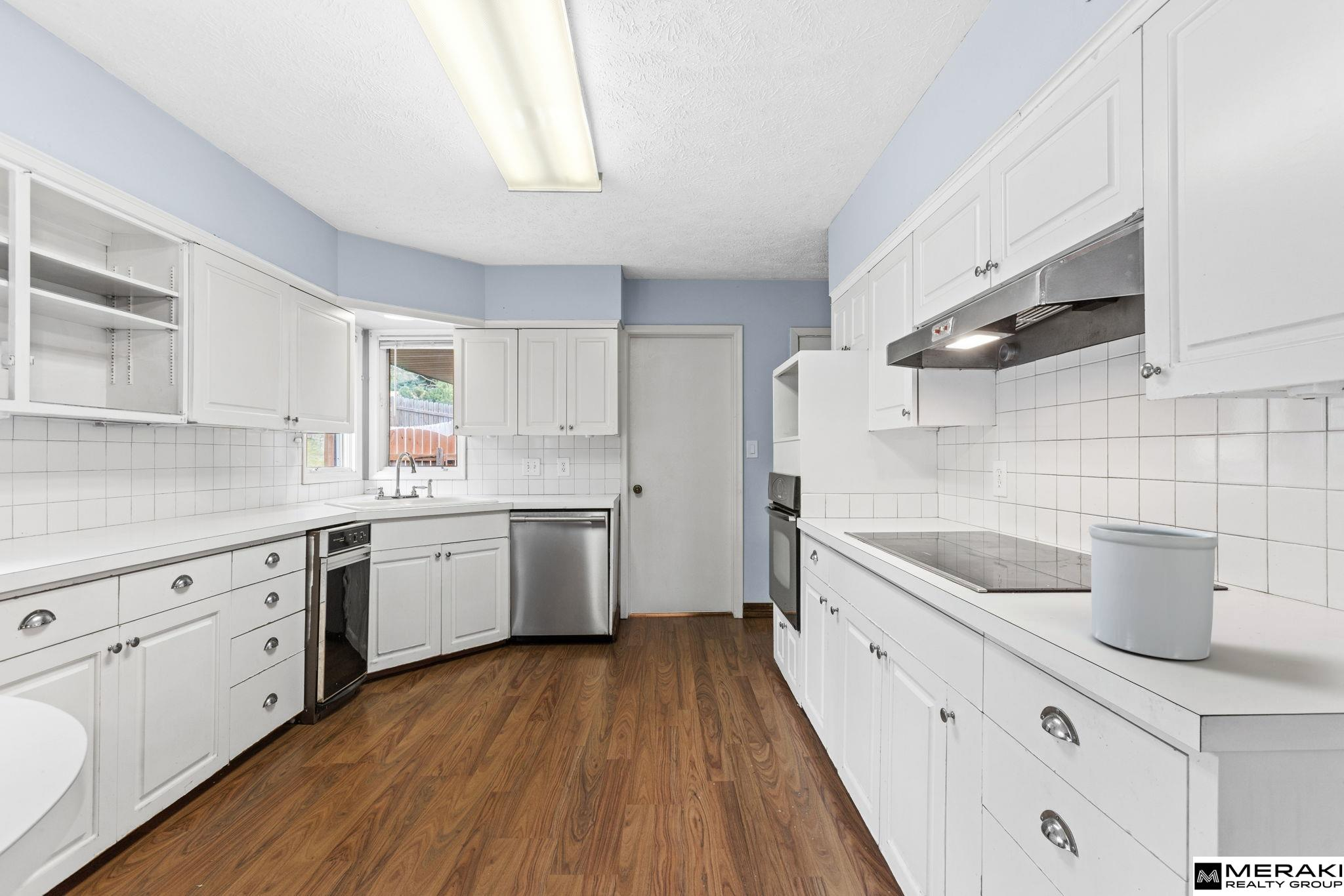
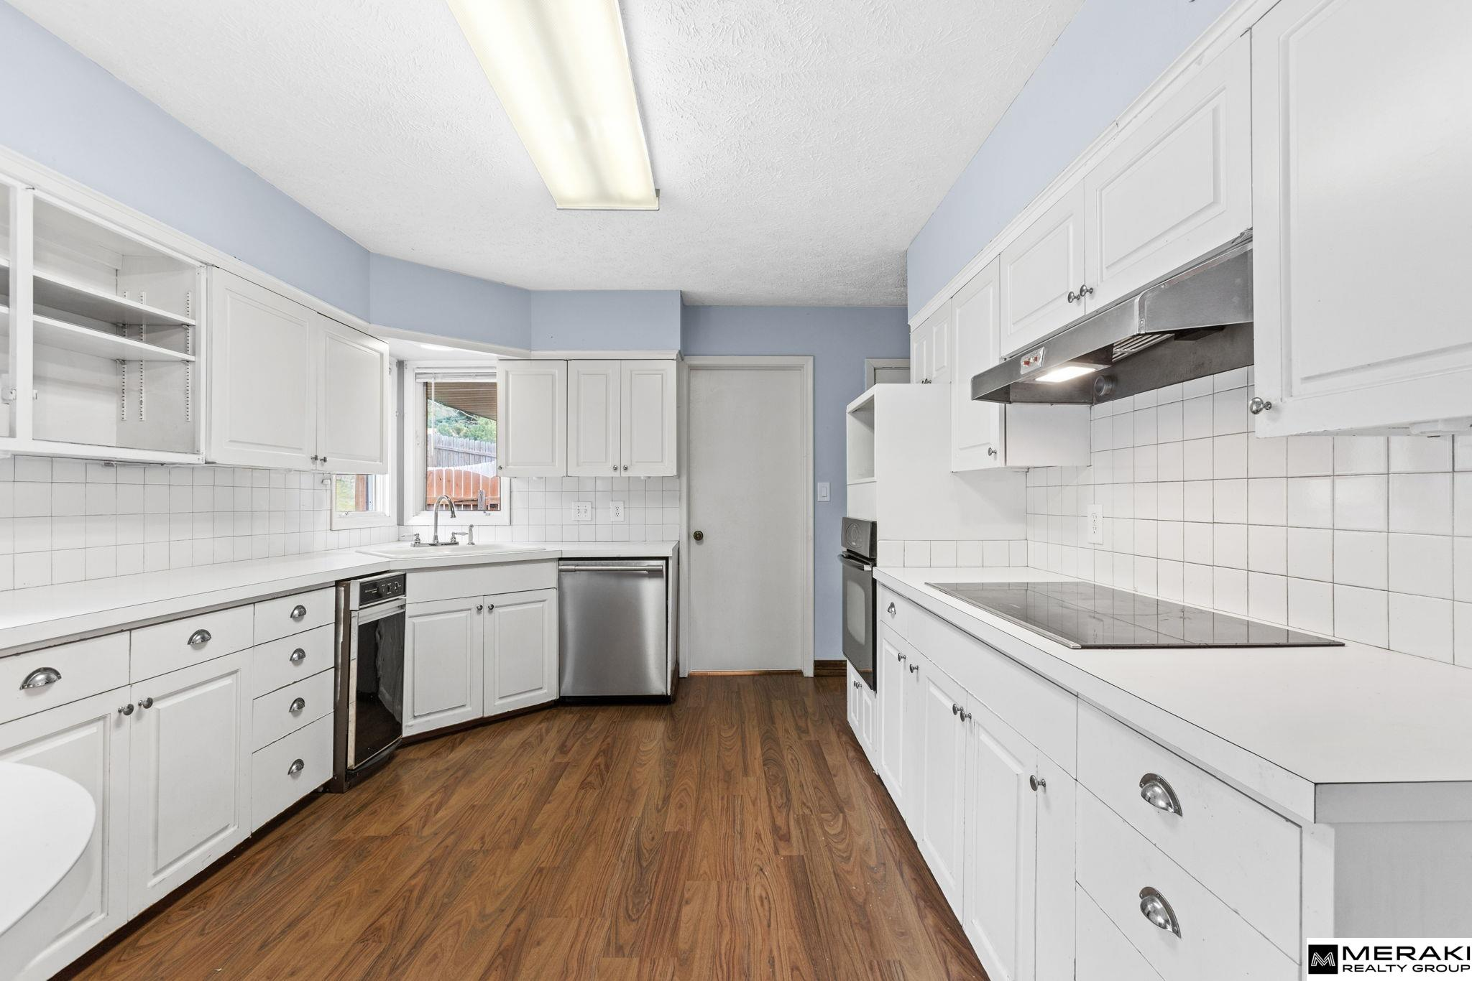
- utensil holder [1089,523,1219,661]
